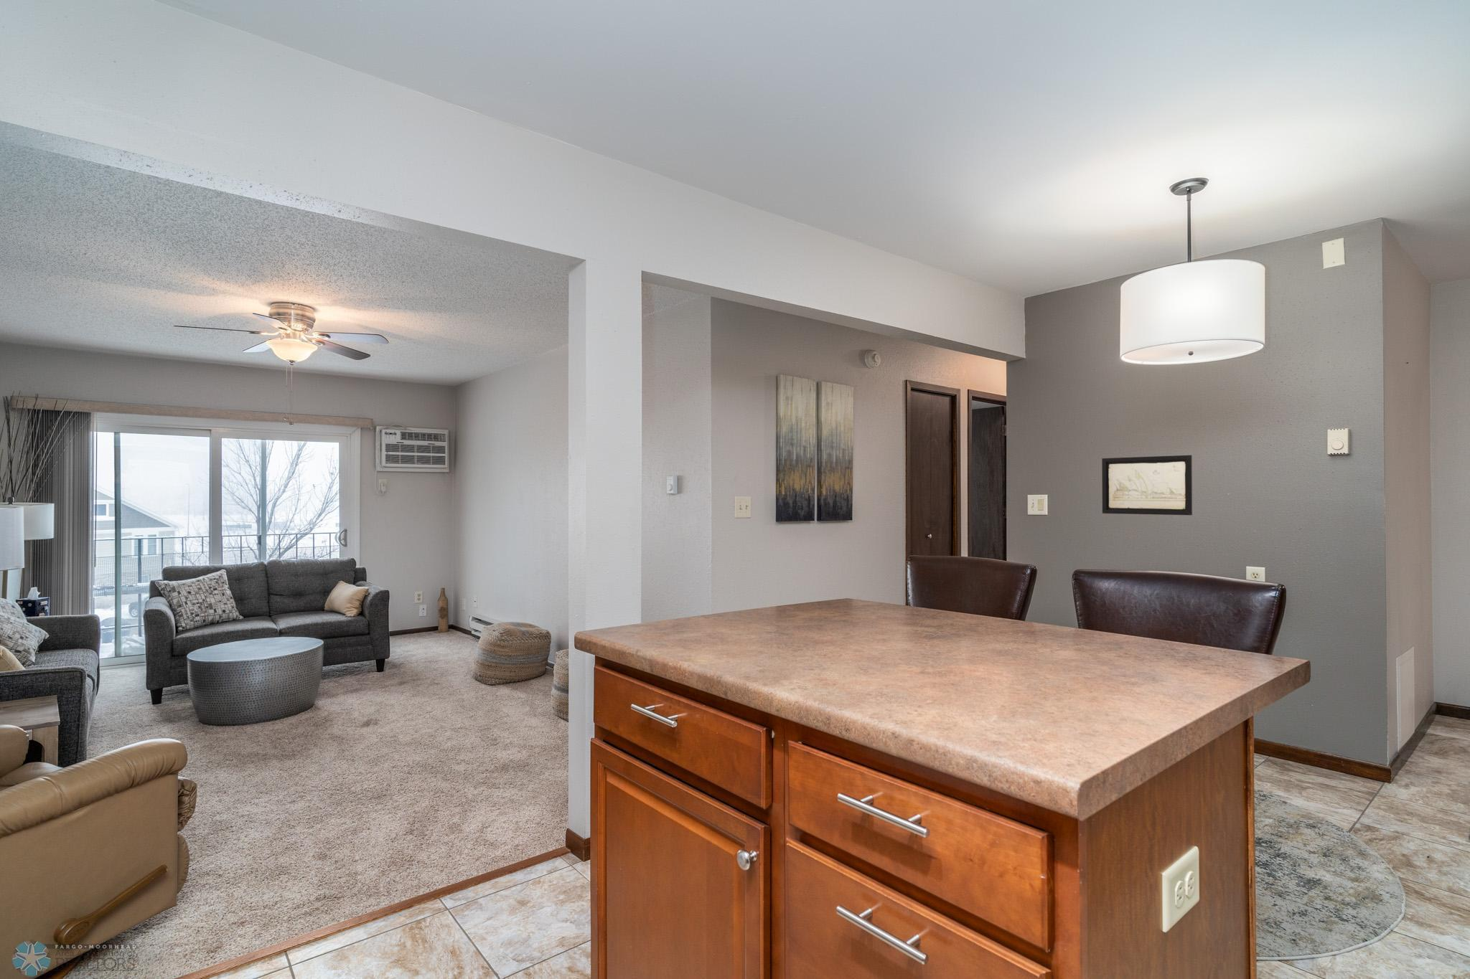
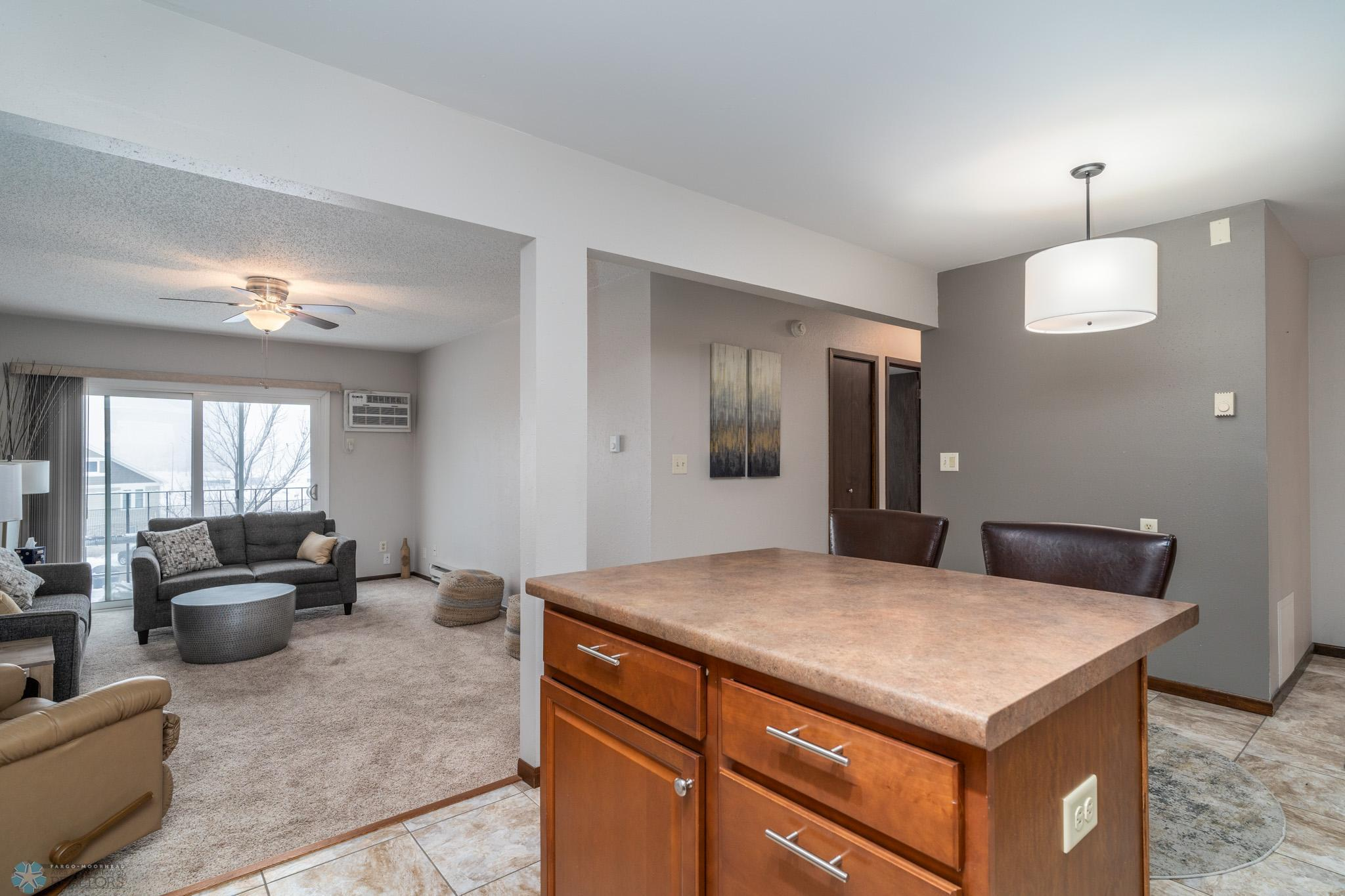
- wall art [1101,455,1192,516]
